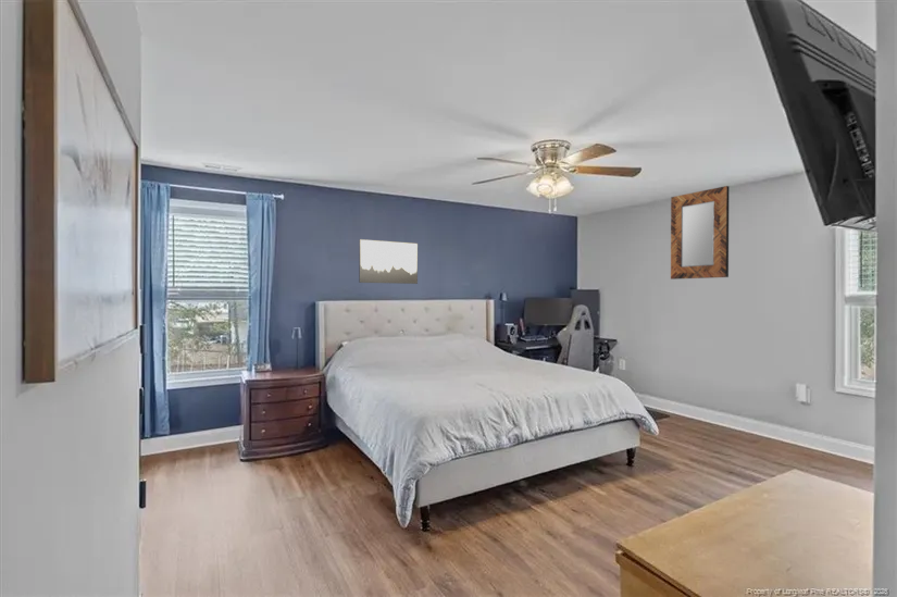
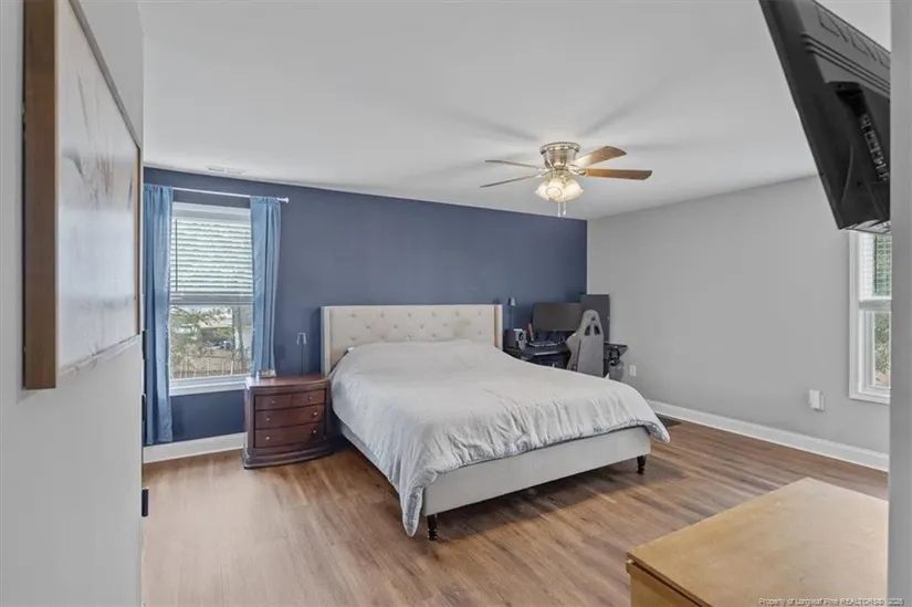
- wall art [358,238,419,285]
- home mirror [670,185,731,281]
